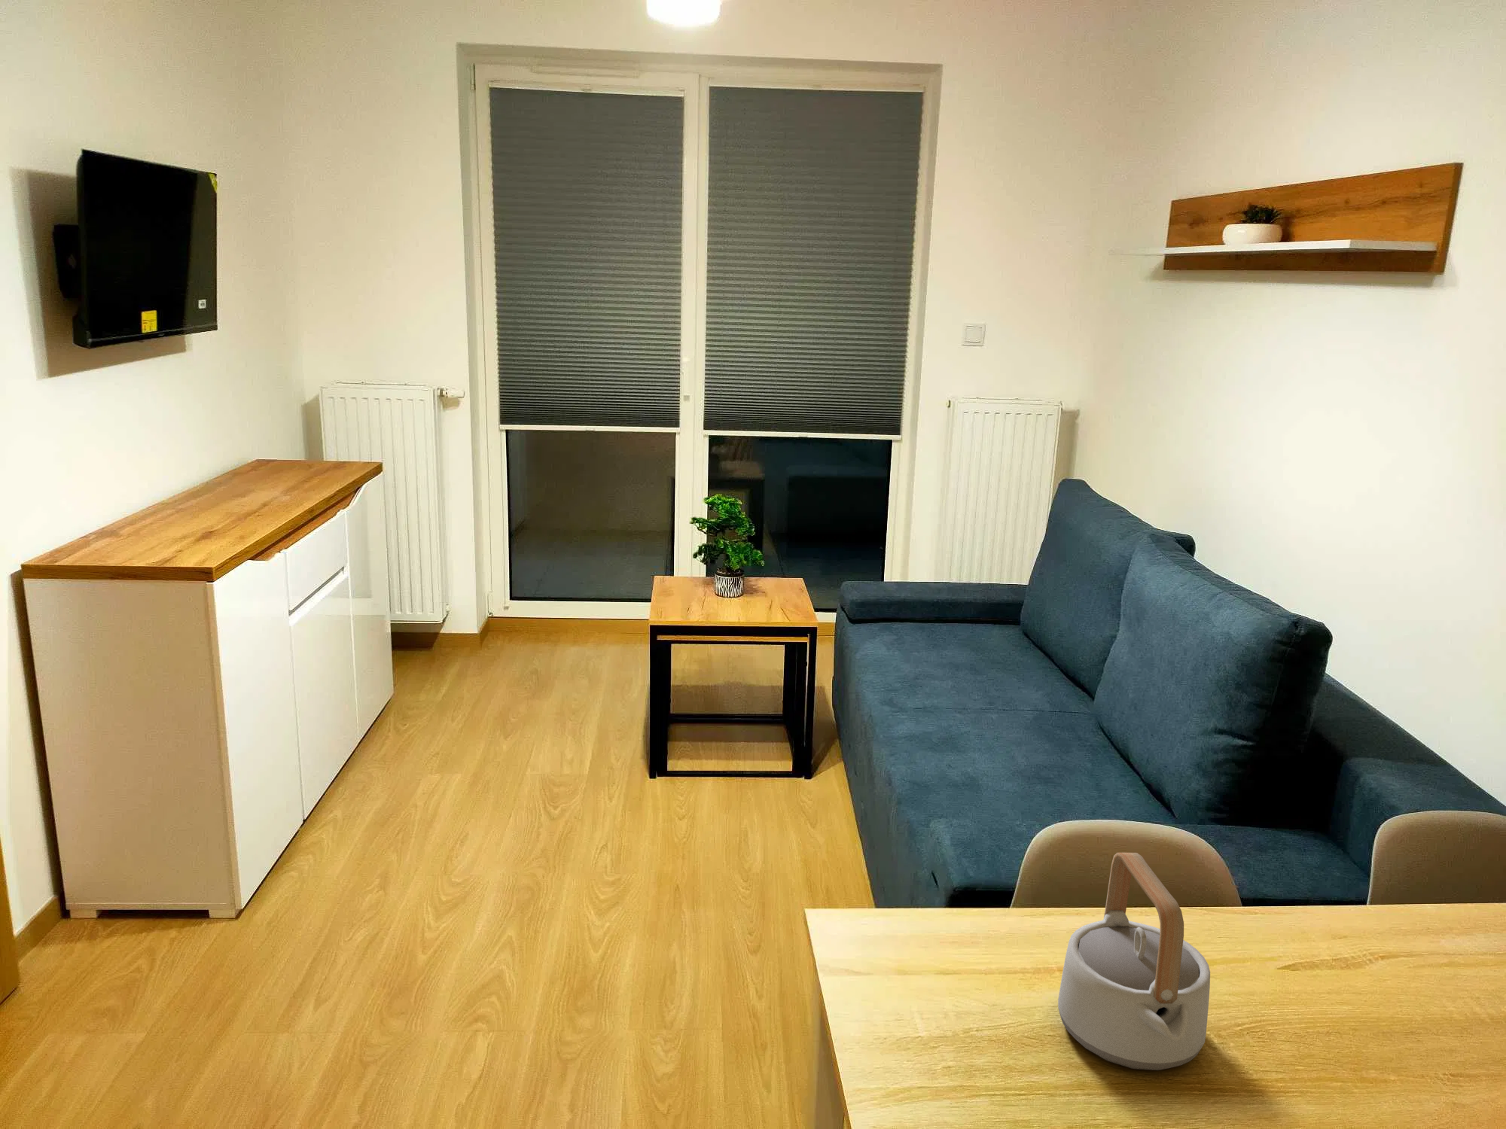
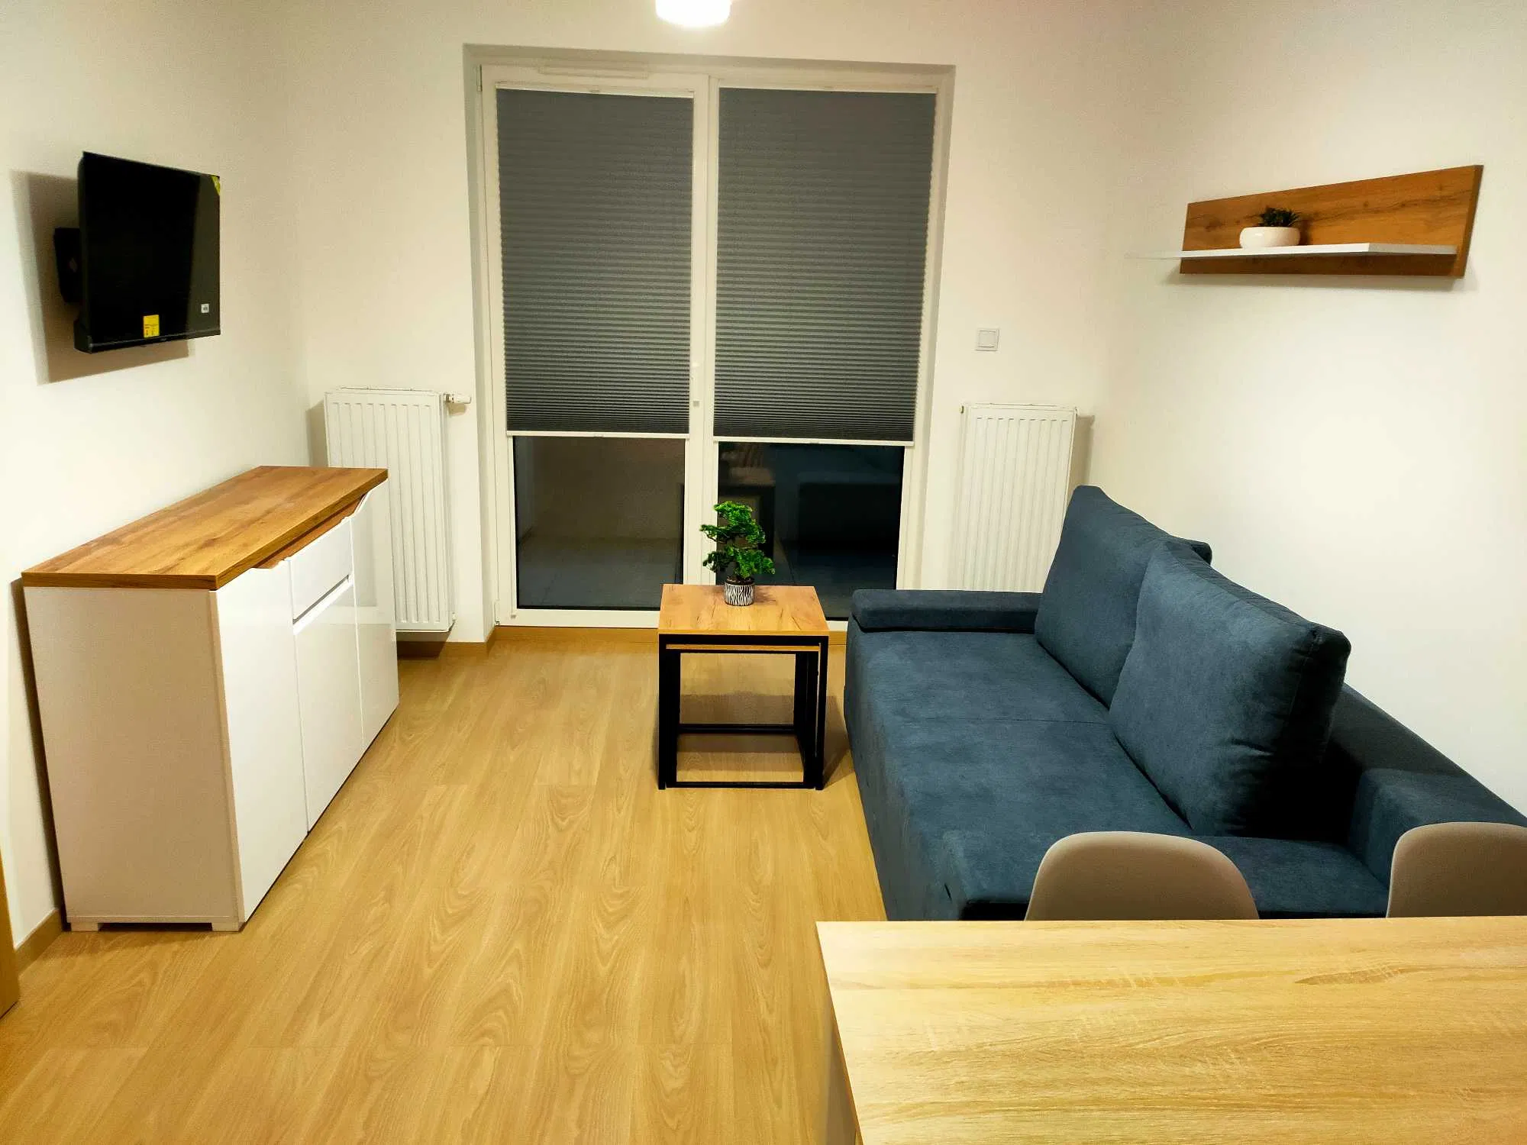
- teapot [1058,851,1211,1071]
